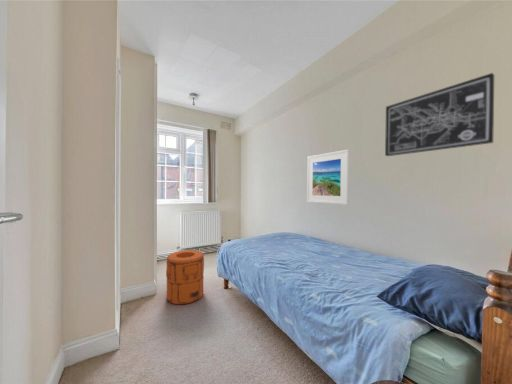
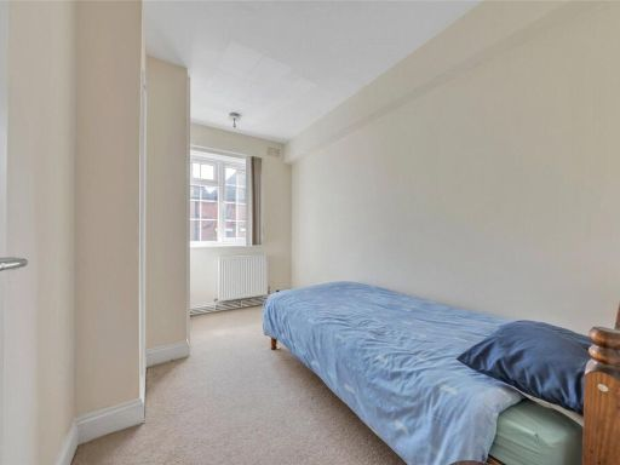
- wall art [384,72,495,157]
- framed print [306,148,350,206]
- trash can [165,249,205,305]
